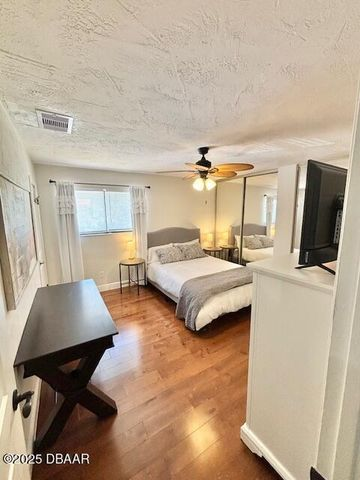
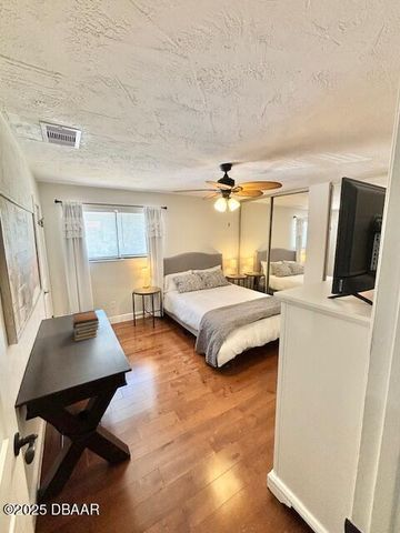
+ book stack [71,310,100,342]
